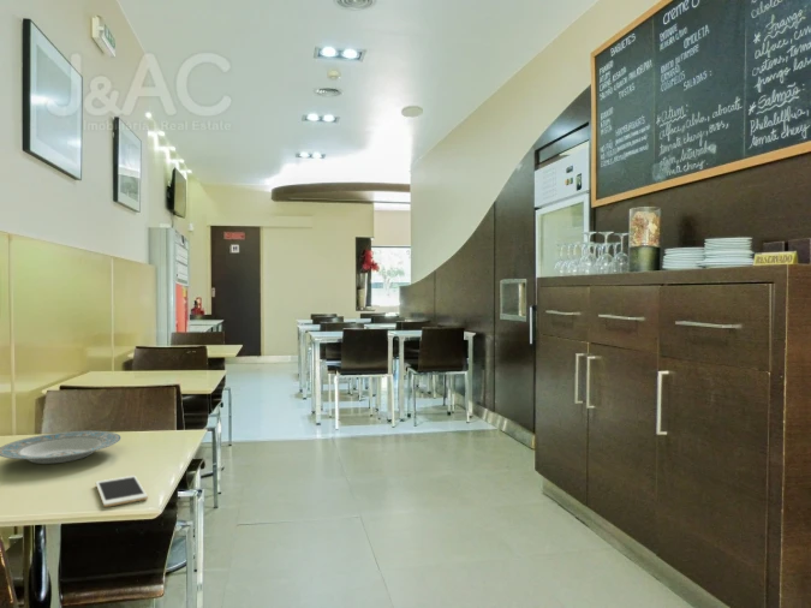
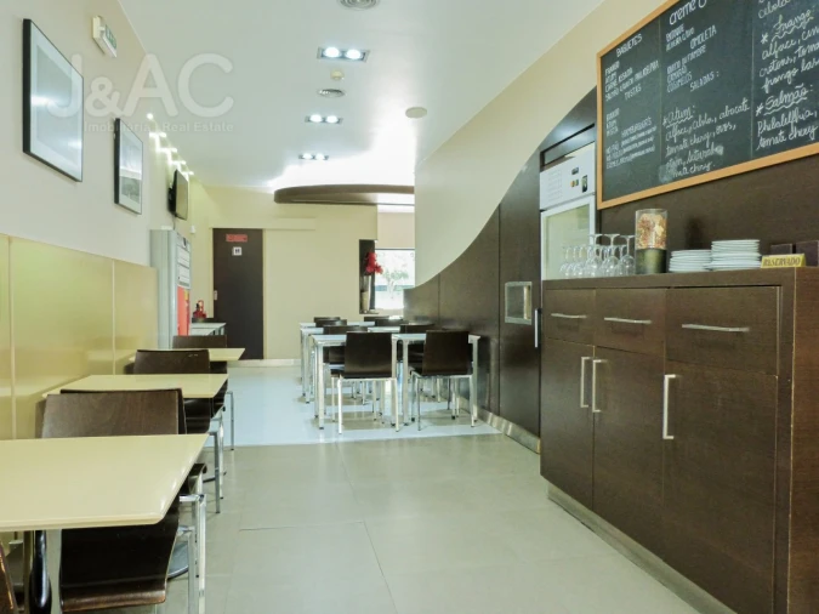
- plate [0,430,123,465]
- cell phone [95,475,149,508]
